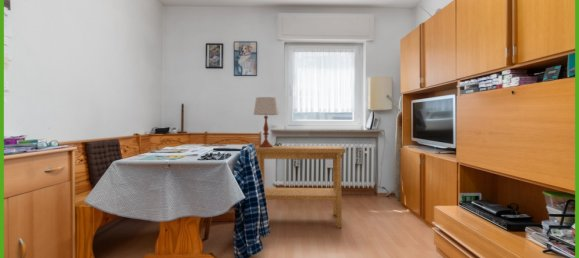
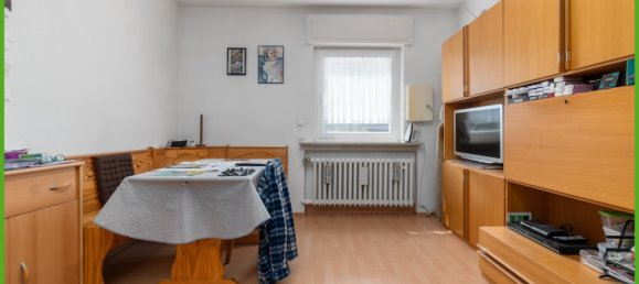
- side table [253,145,347,229]
- table lamp [252,96,280,147]
